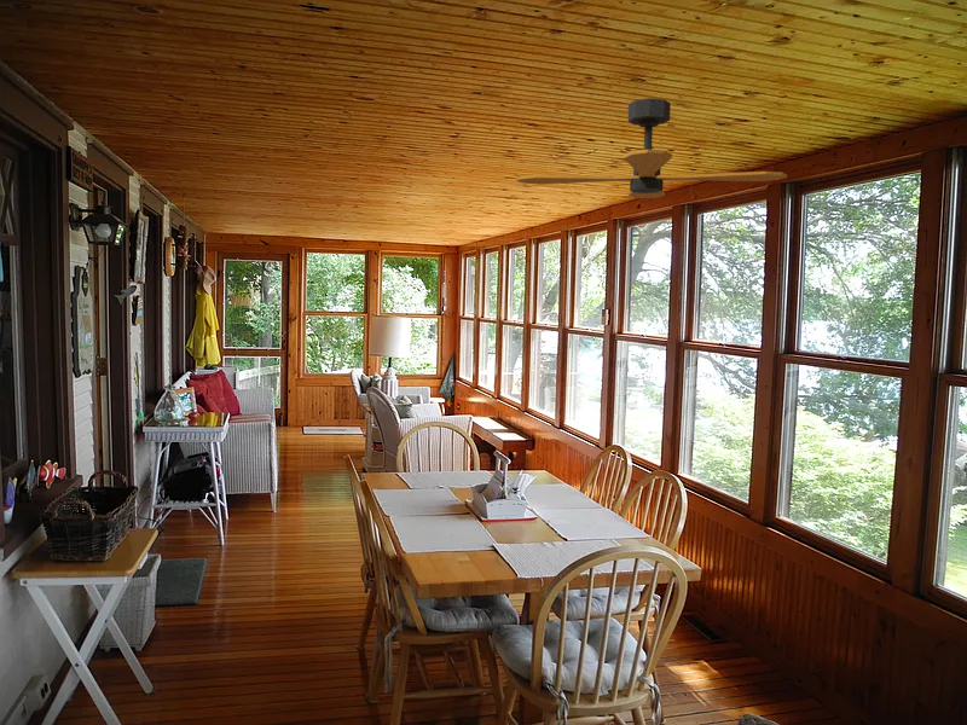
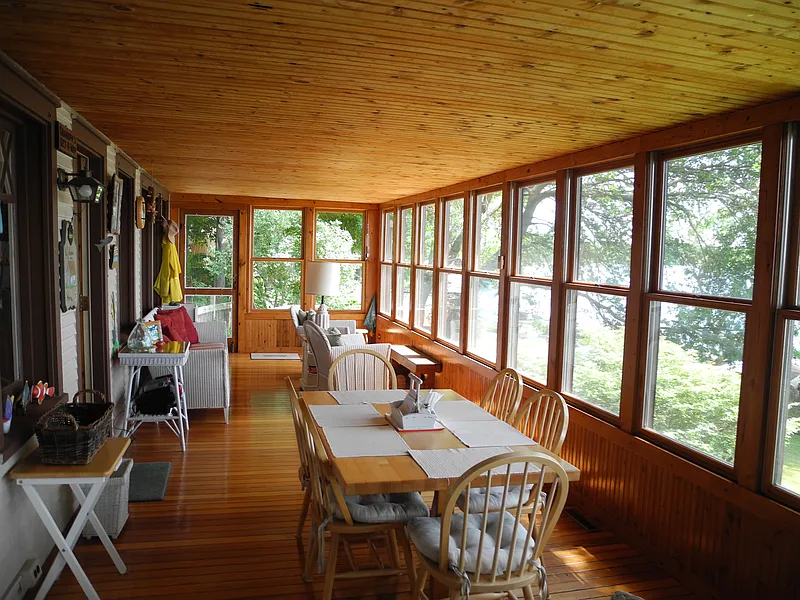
- ceiling fan [515,97,788,199]
